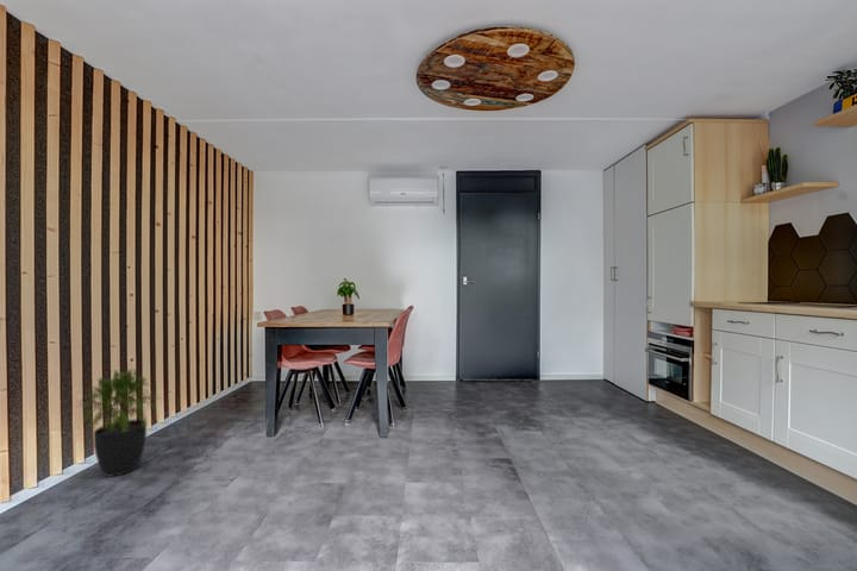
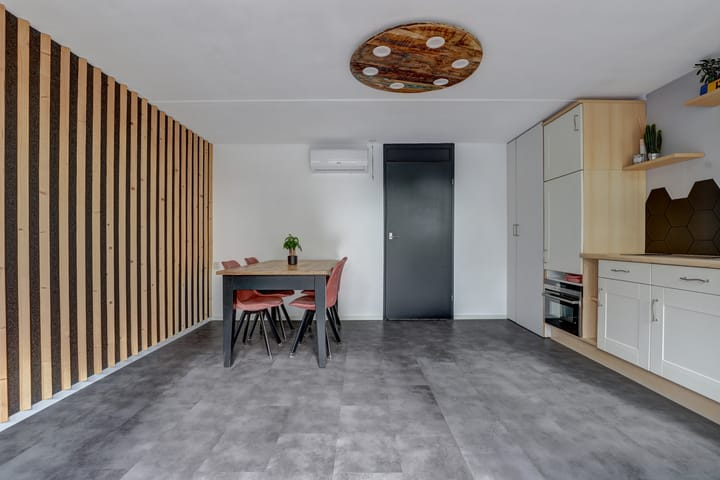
- potted plant [77,369,162,478]
